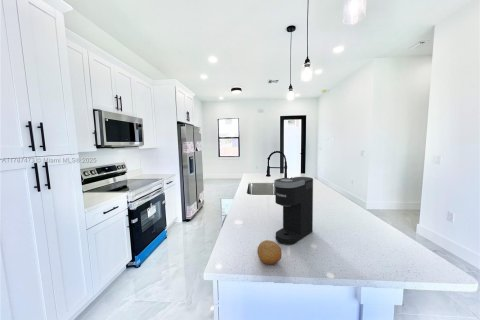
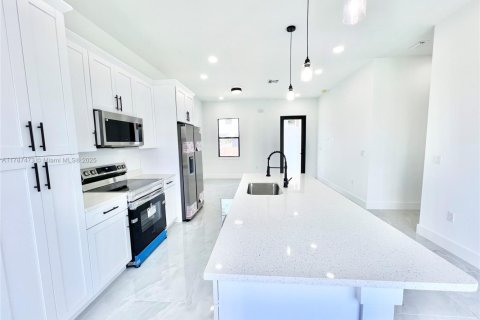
- coffee maker [273,176,314,246]
- fruit [256,239,283,265]
